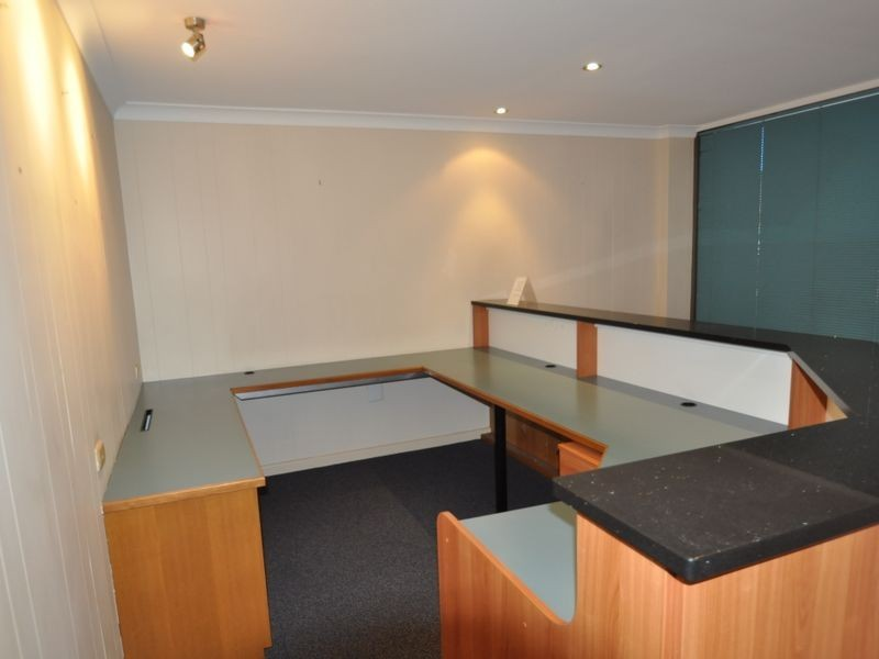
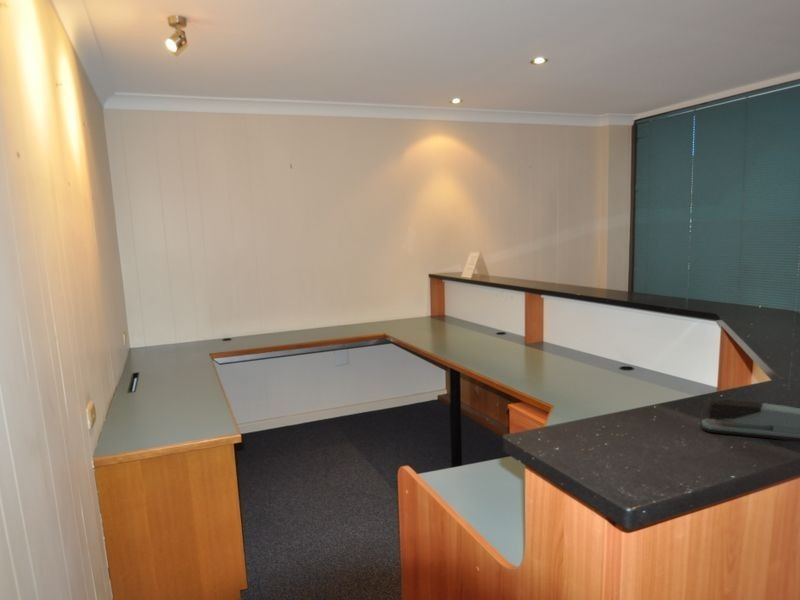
+ stapler [699,396,800,442]
